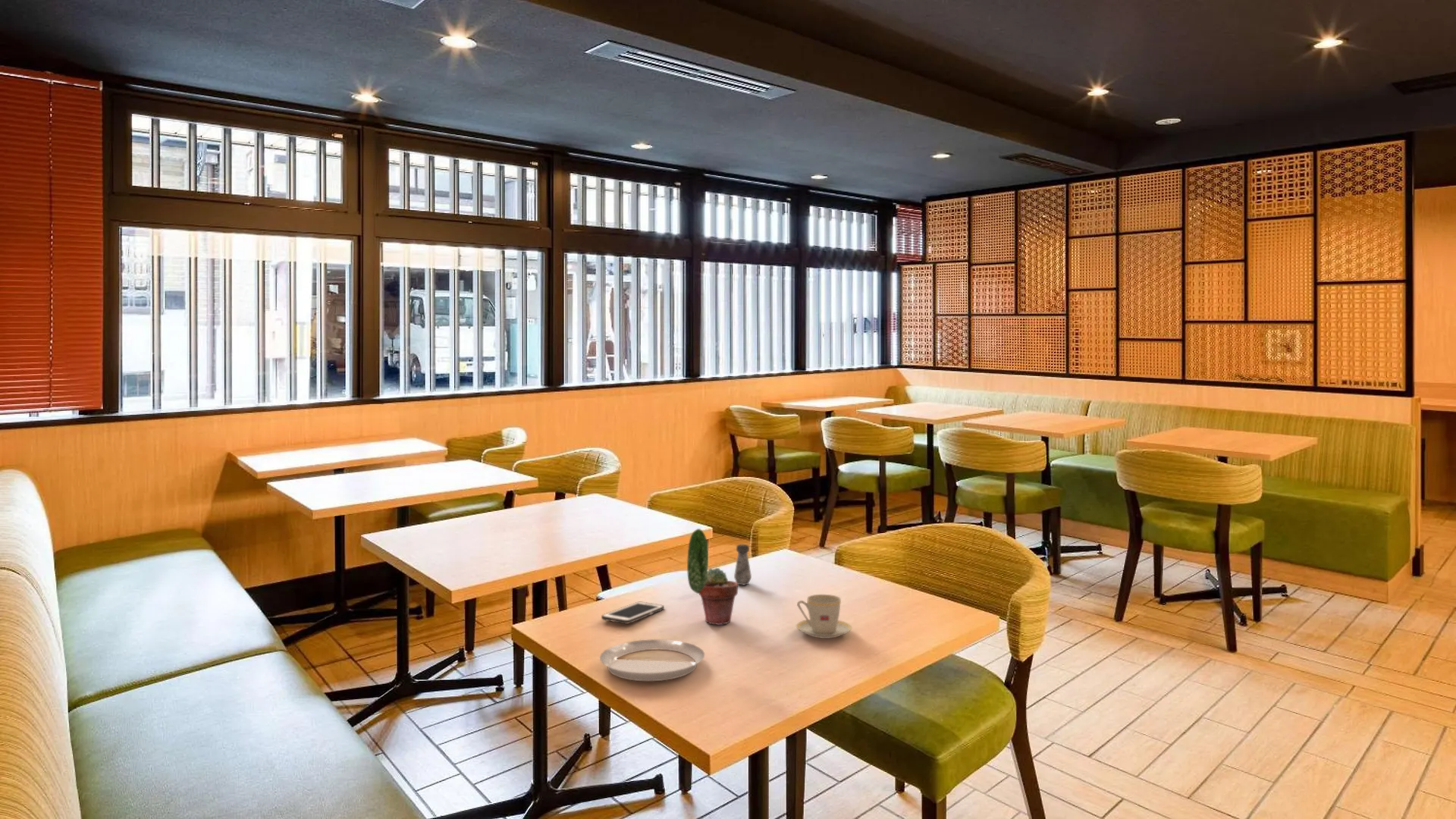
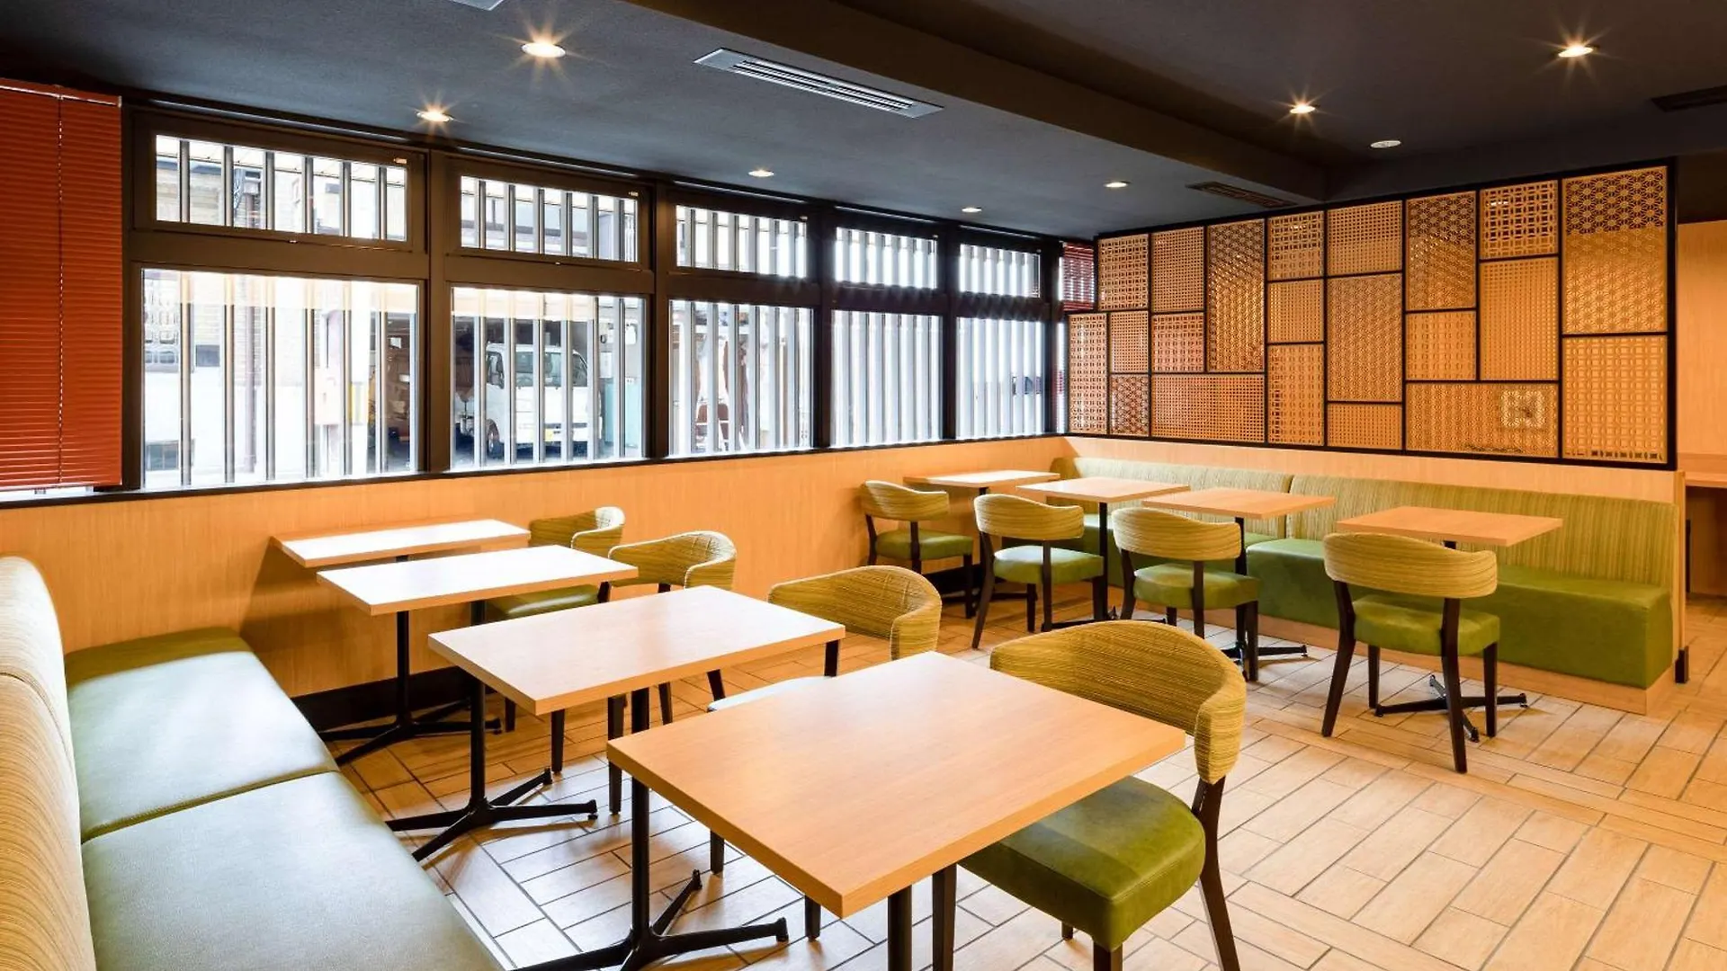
- cell phone [601,601,665,625]
- salt shaker [733,544,752,586]
- teacup [795,594,853,639]
- potted succulent [698,567,739,626]
- plate [599,528,709,682]
